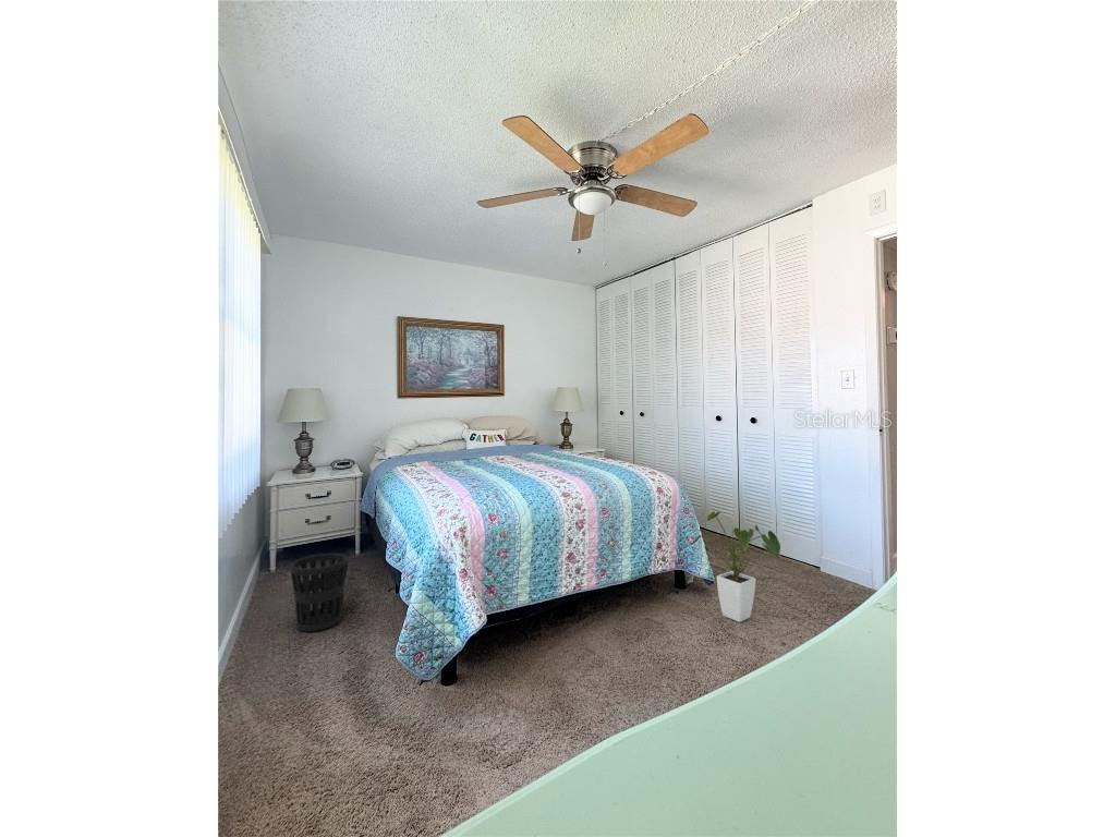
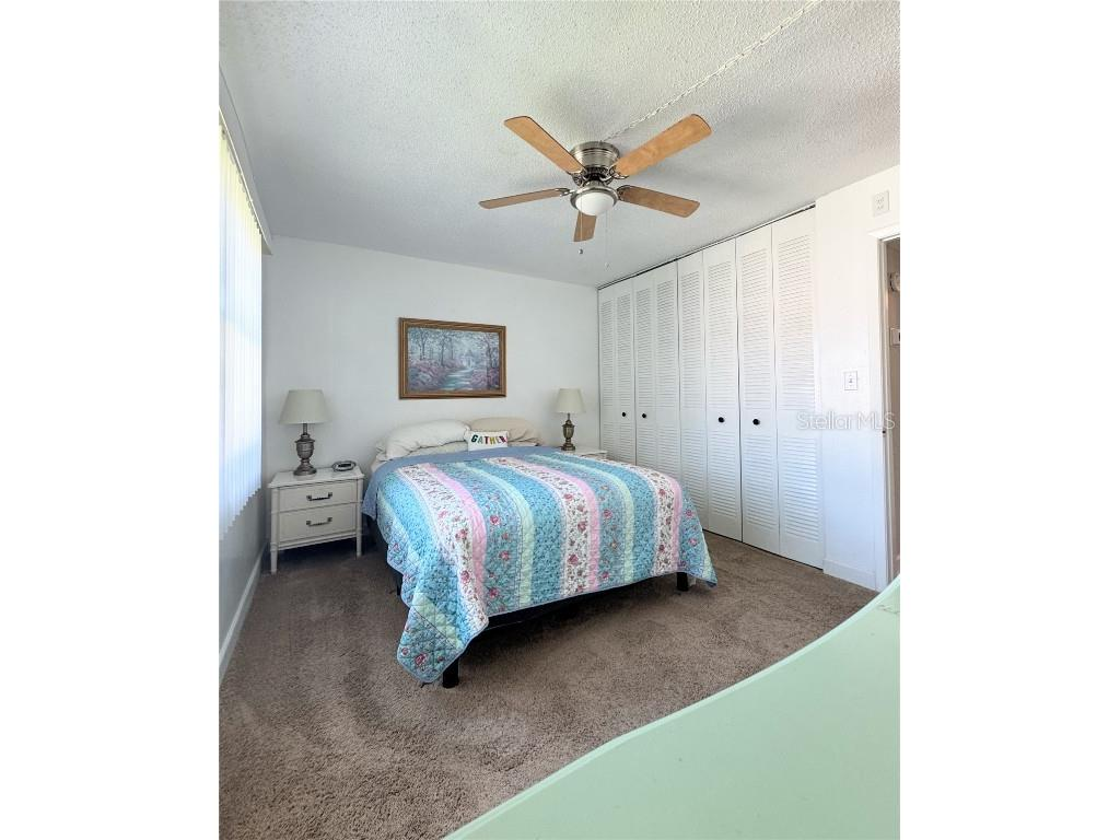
- house plant [692,510,783,623]
- wastebasket [289,553,350,632]
